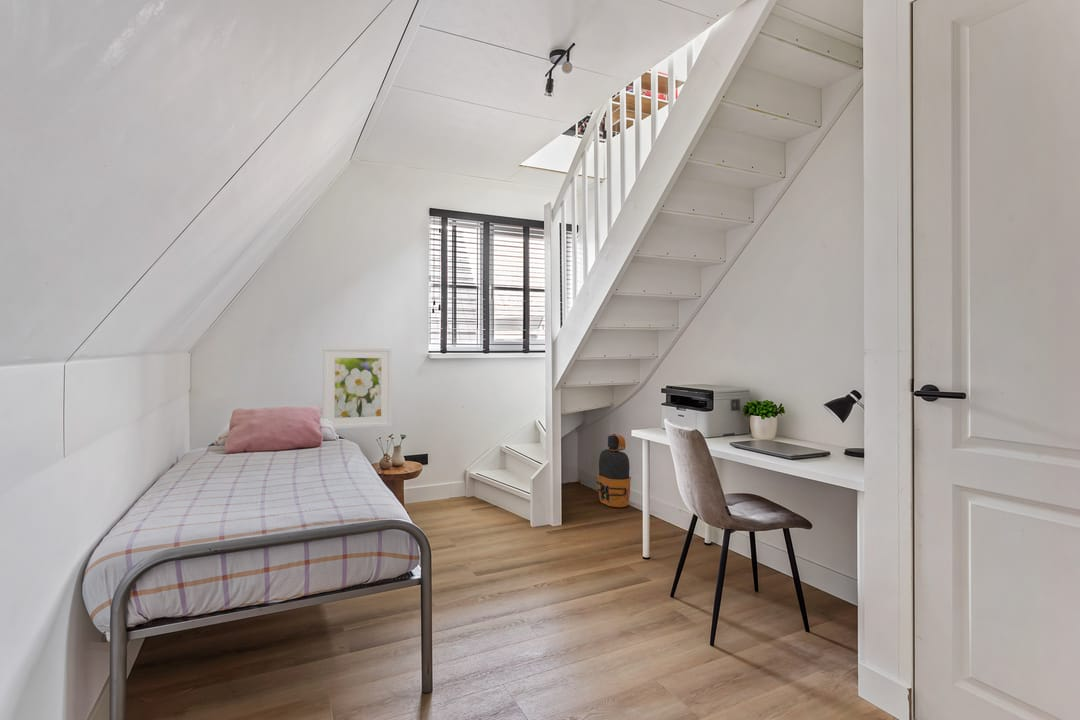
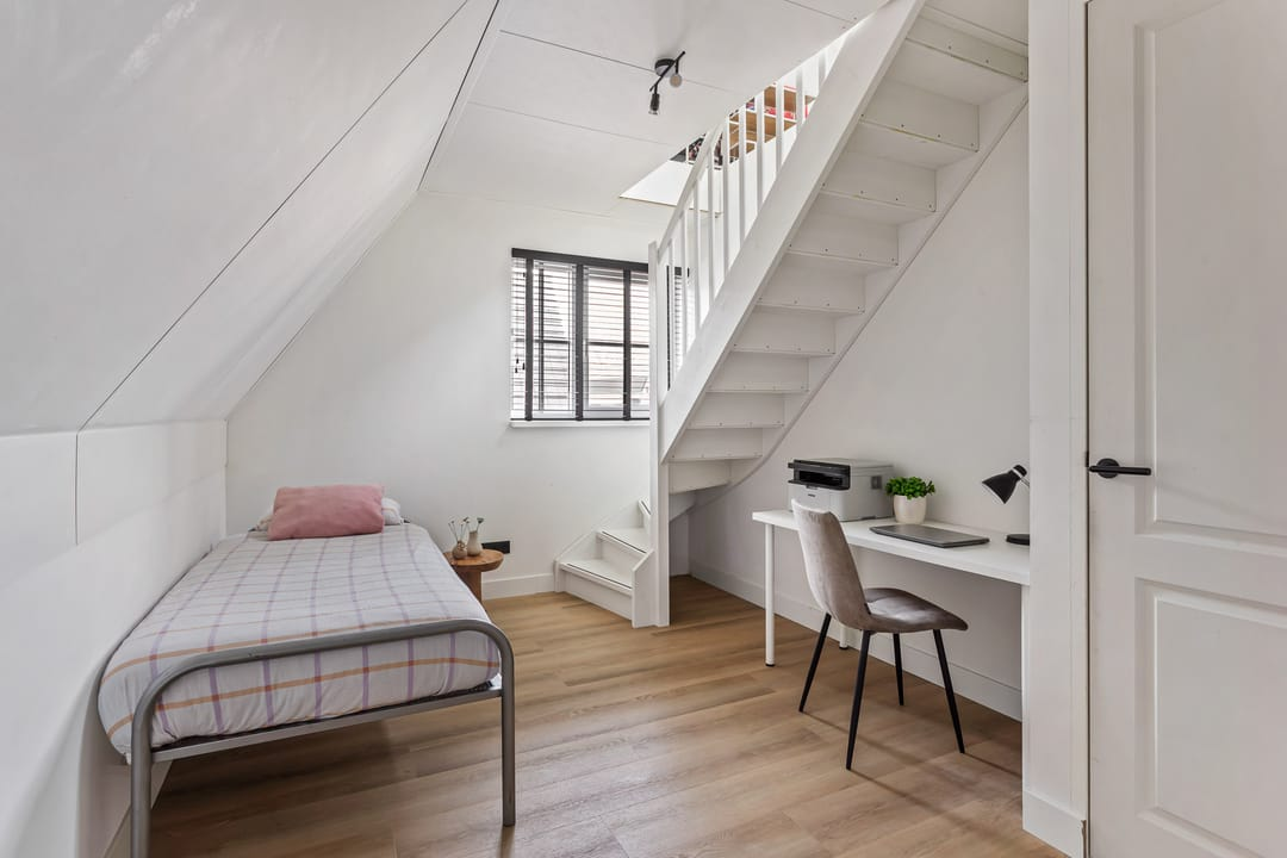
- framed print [322,346,393,430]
- water bottle [596,433,632,508]
